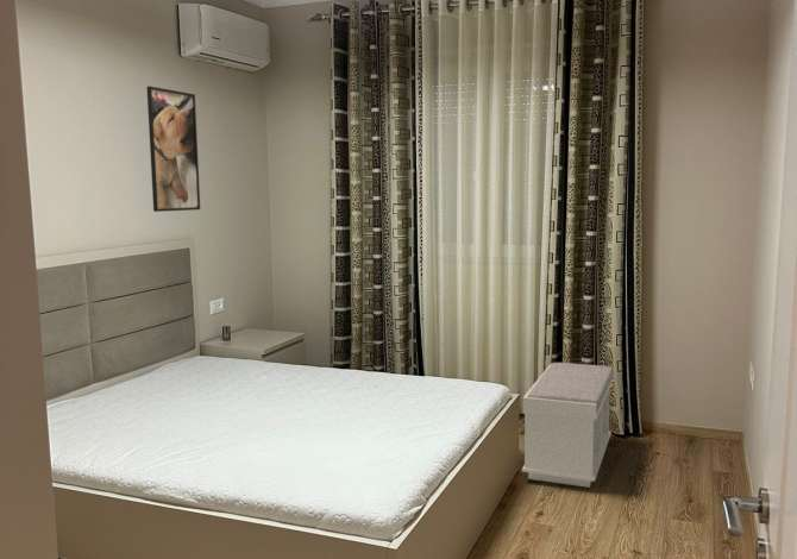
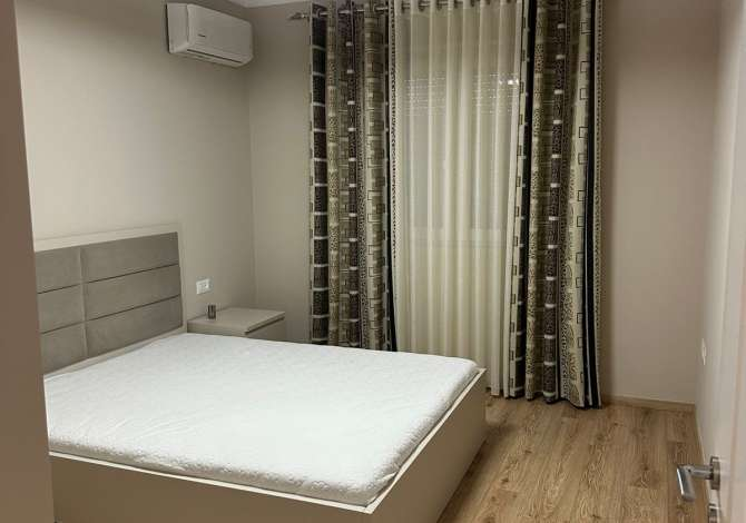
- bench [521,362,615,489]
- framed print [145,84,201,213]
